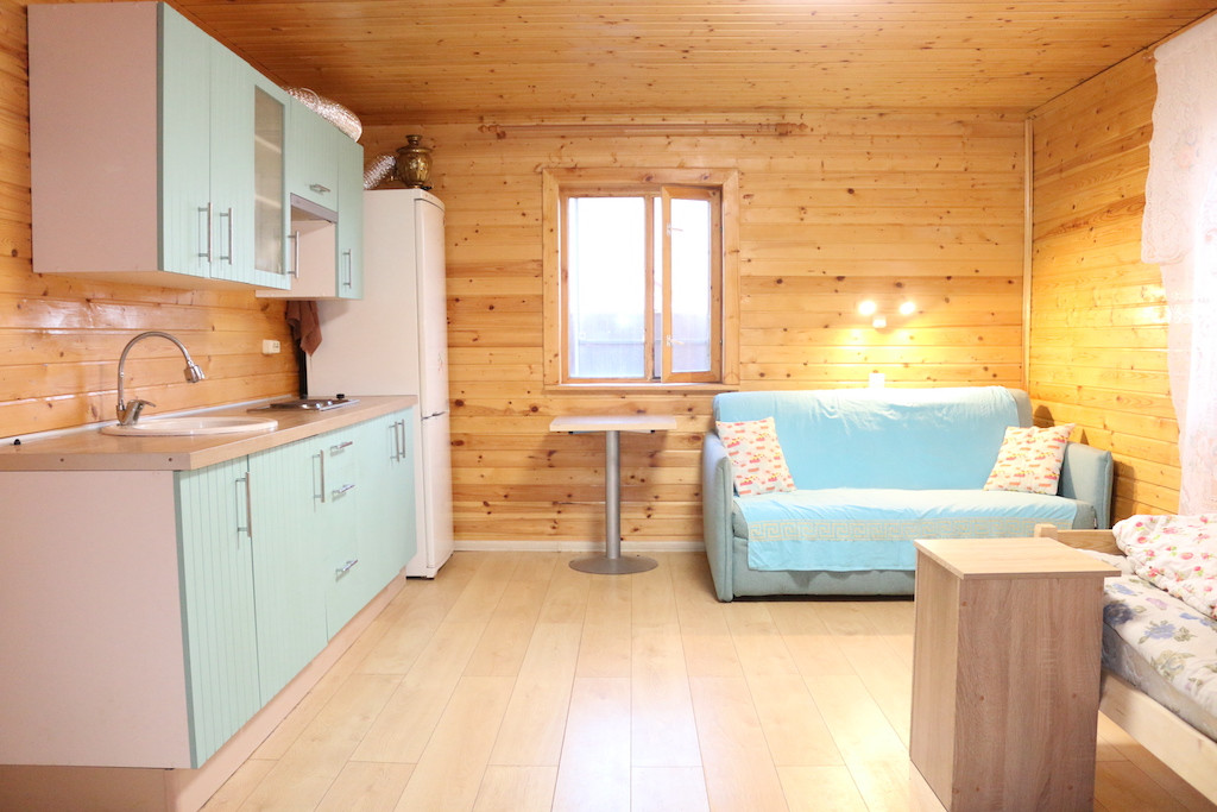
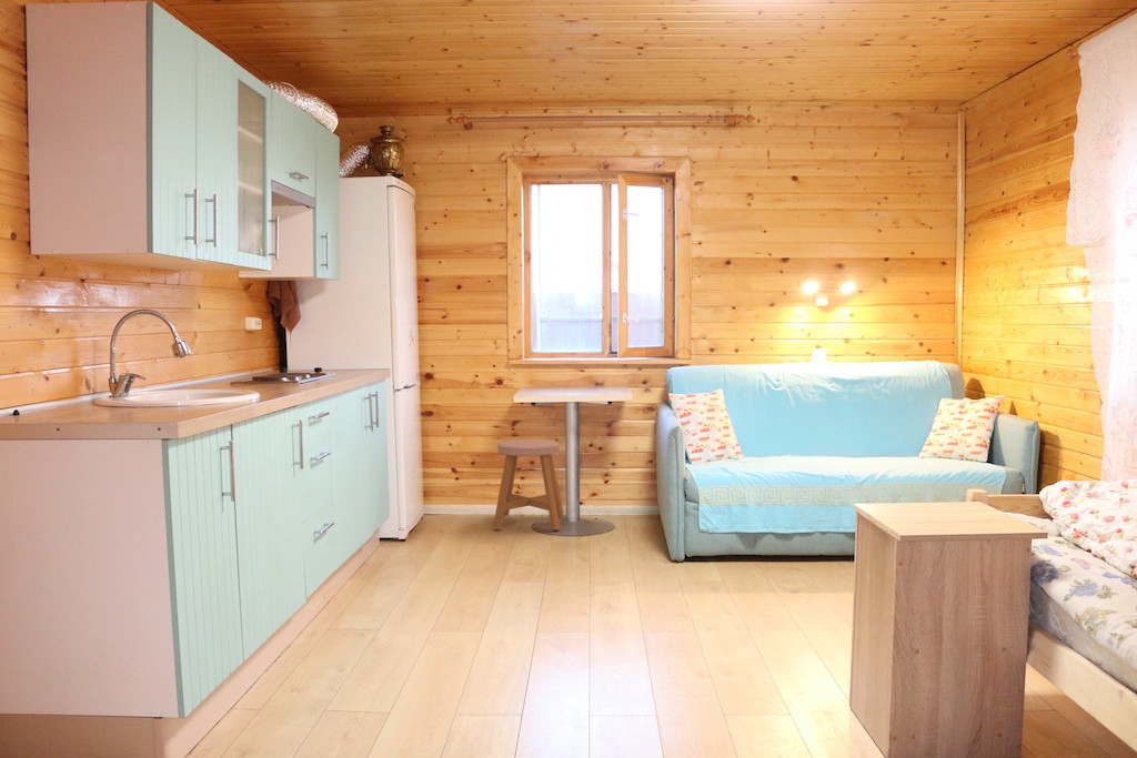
+ stool [492,438,565,532]
